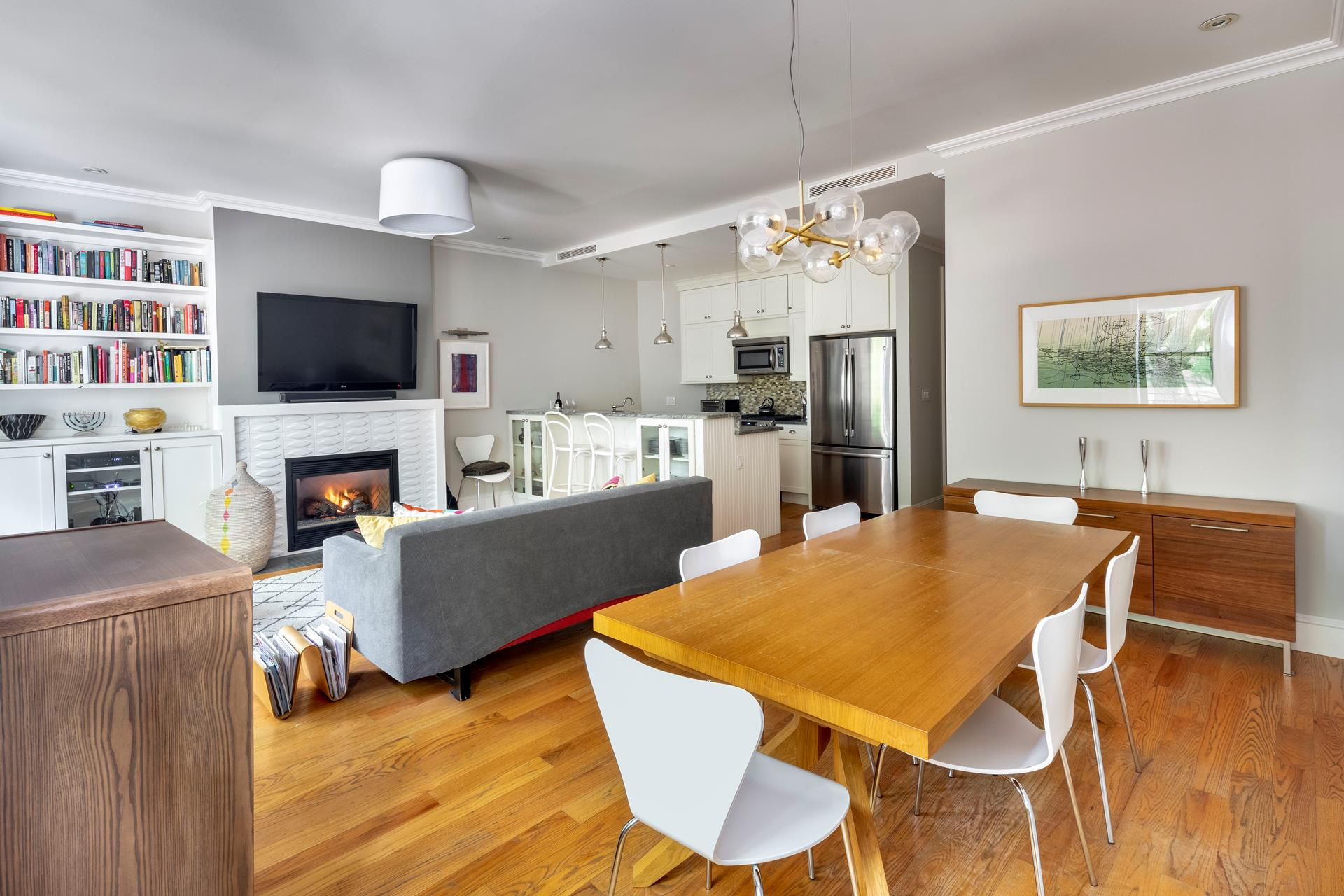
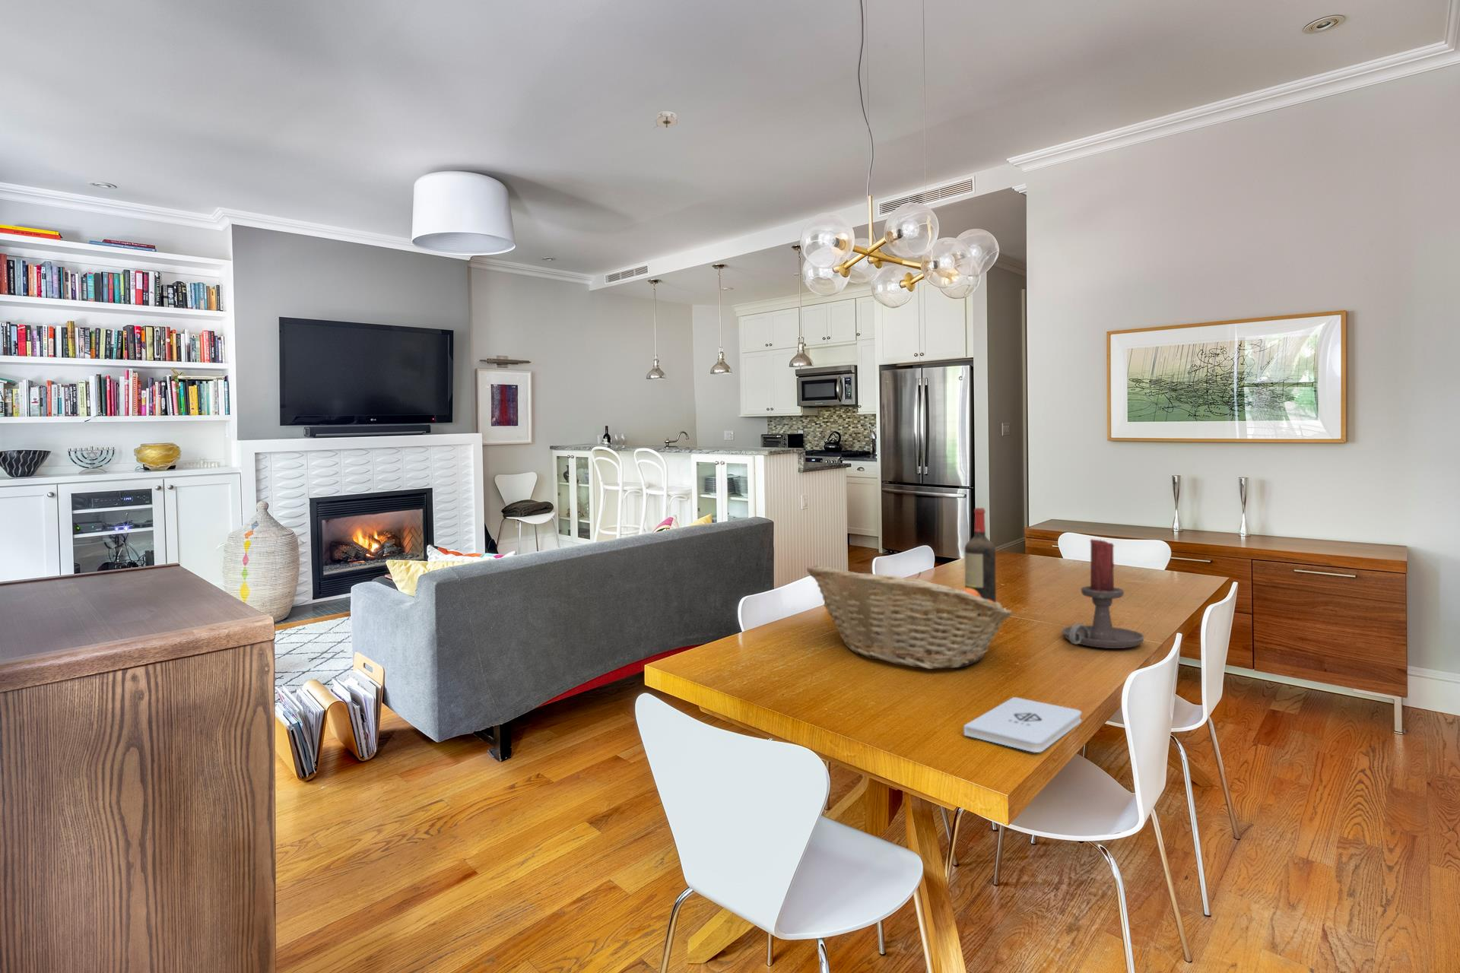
+ candle holder [1061,539,1145,649]
+ smoke detector [654,111,680,128]
+ wine bottle [965,507,997,602]
+ notepad [964,696,1082,754]
+ fruit basket [806,565,1012,670]
